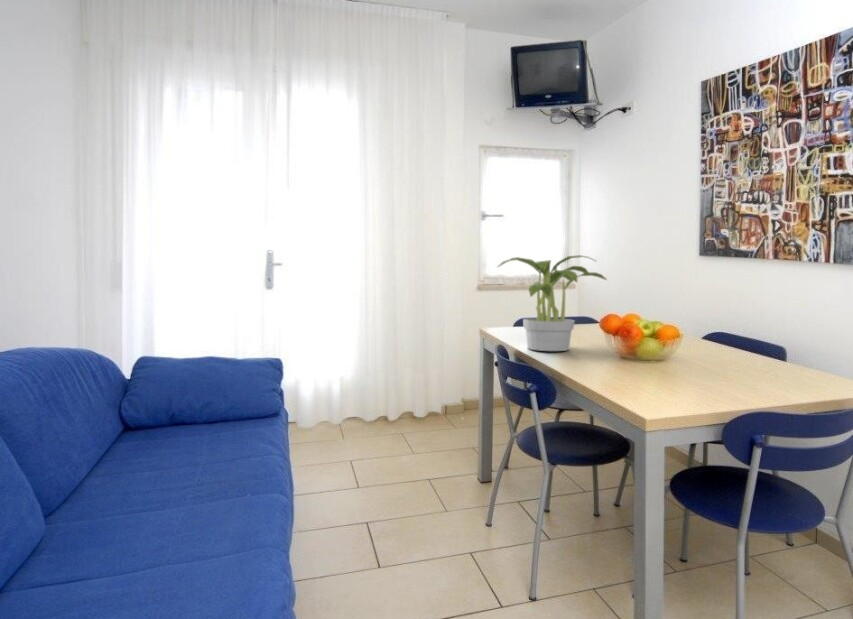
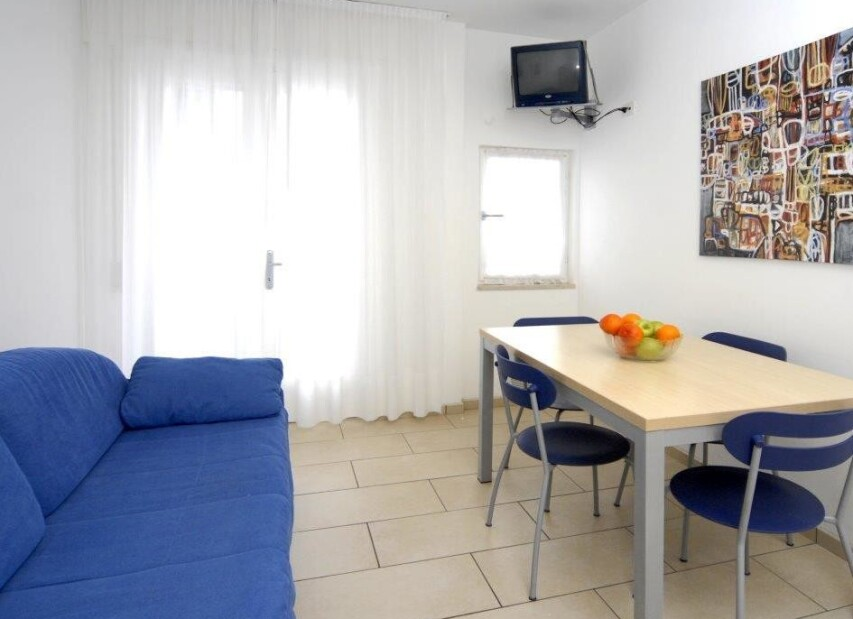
- potted plant [496,254,608,352]
